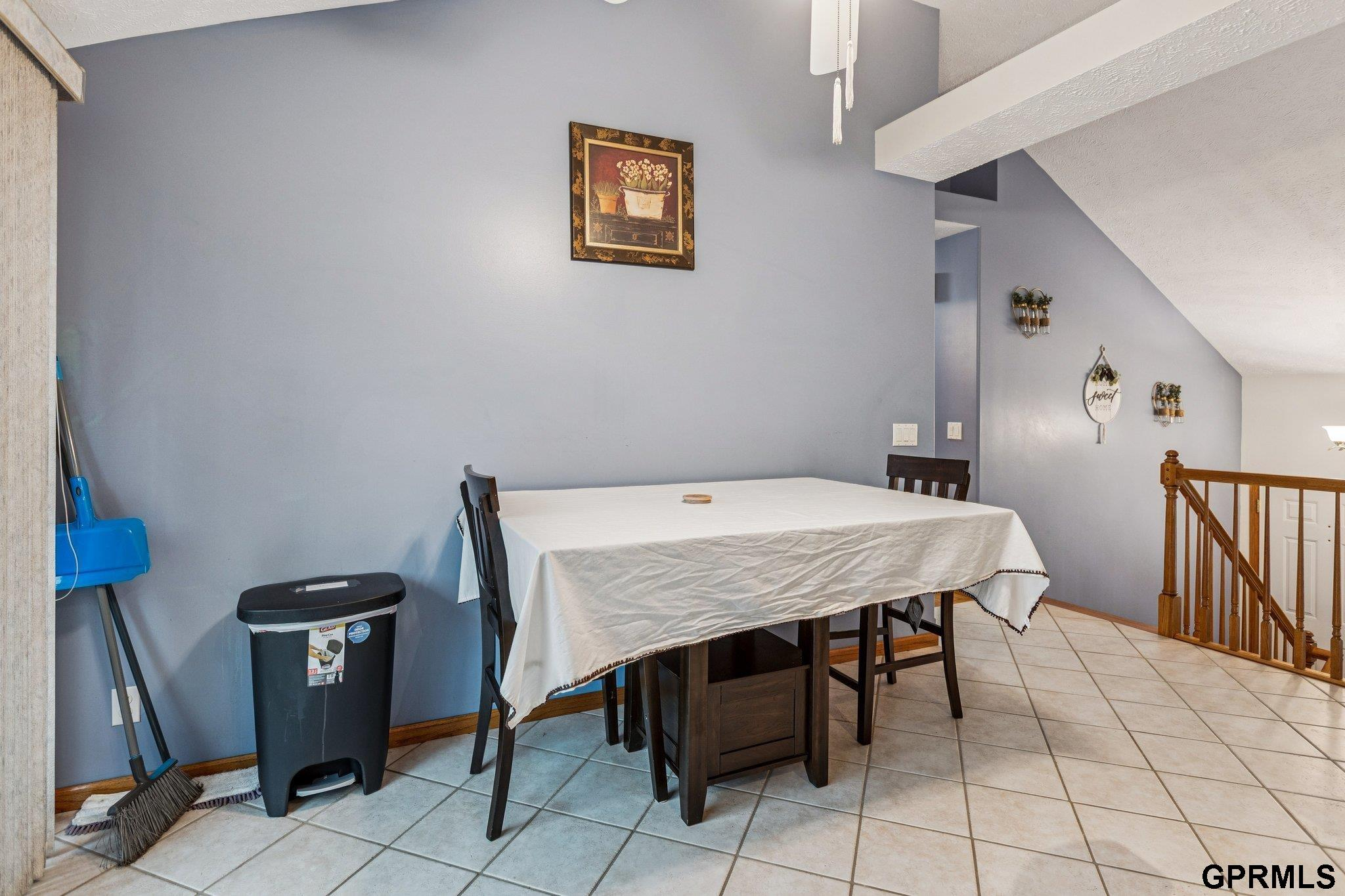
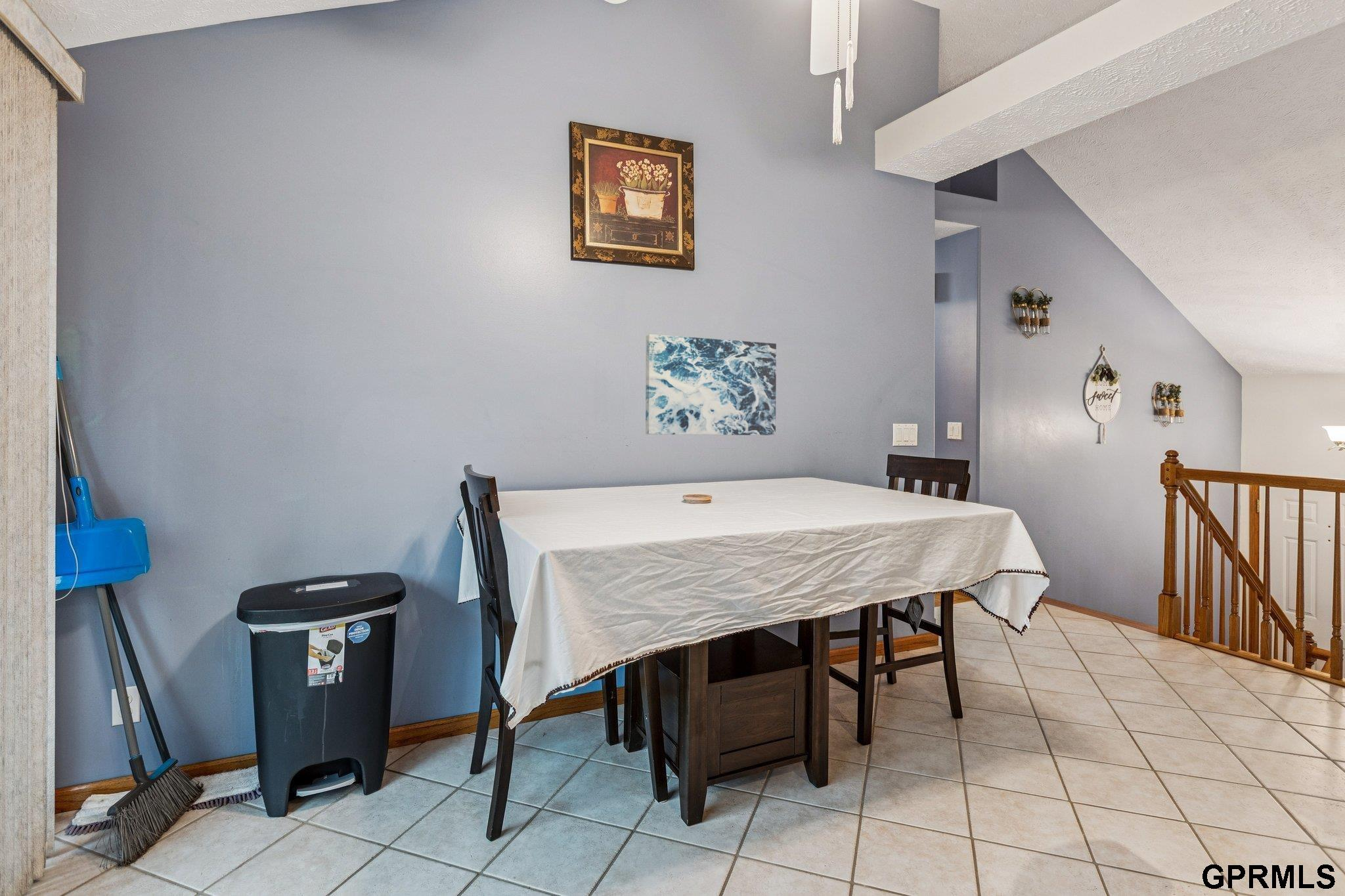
+ wall art [645,333,777,436]
